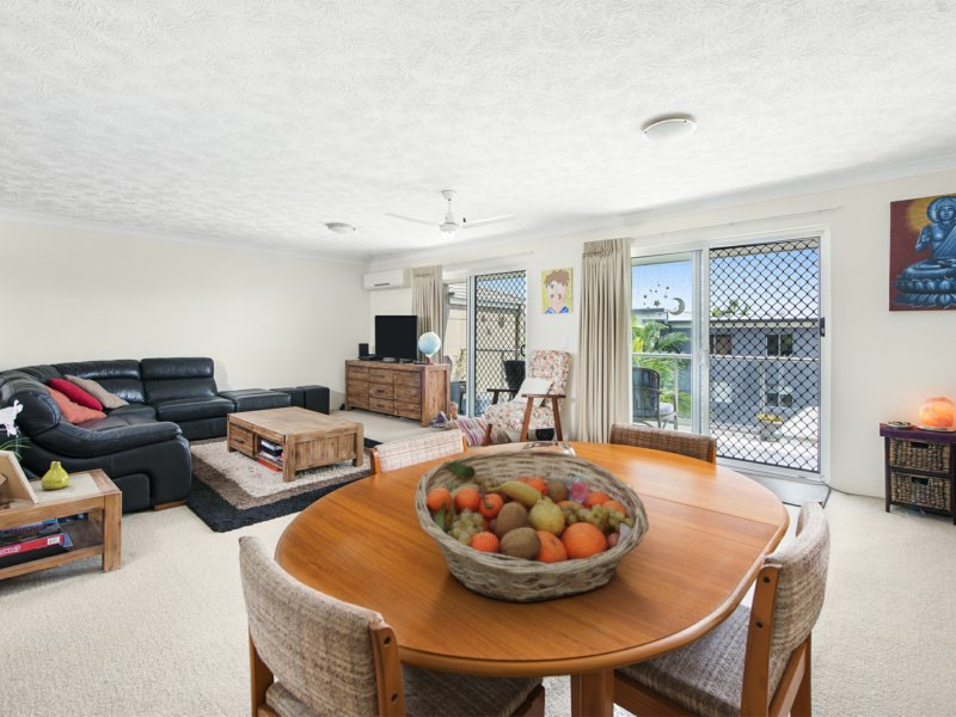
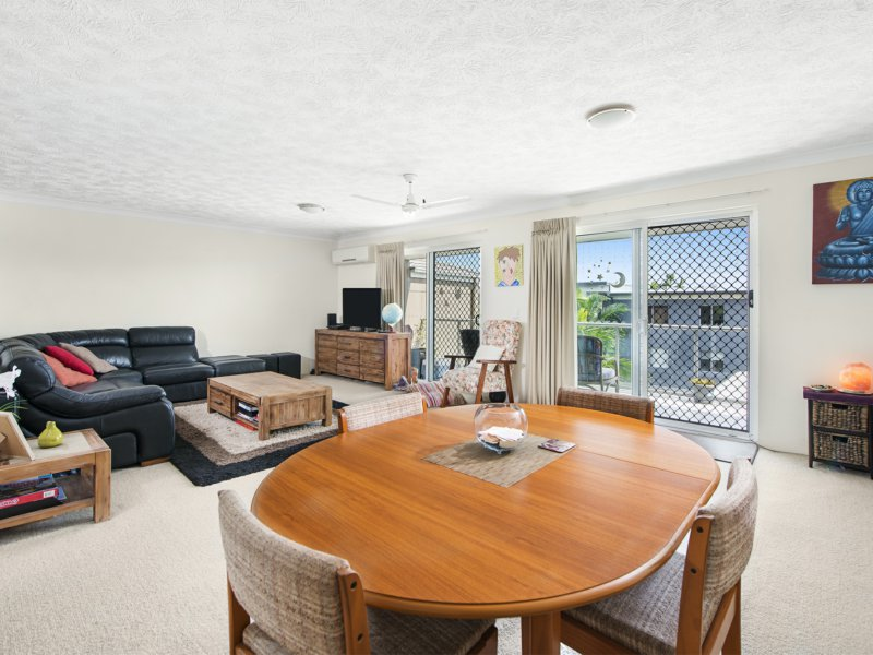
- fruit basket [413,448,650,603]
